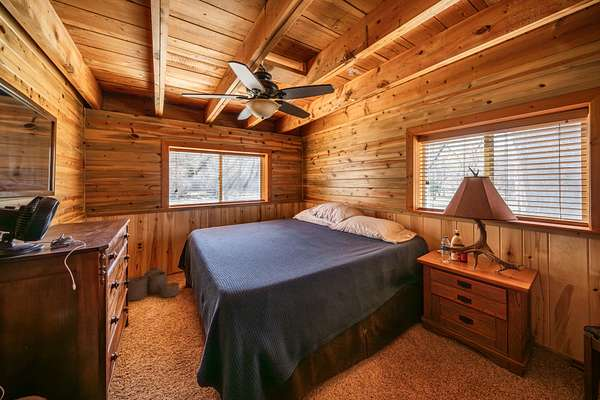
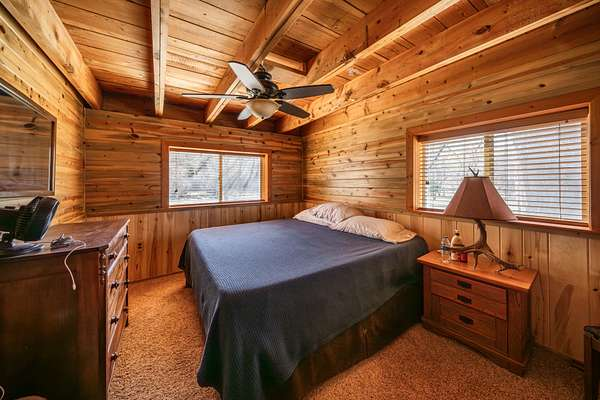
- woven basket [127,266,181,301]
